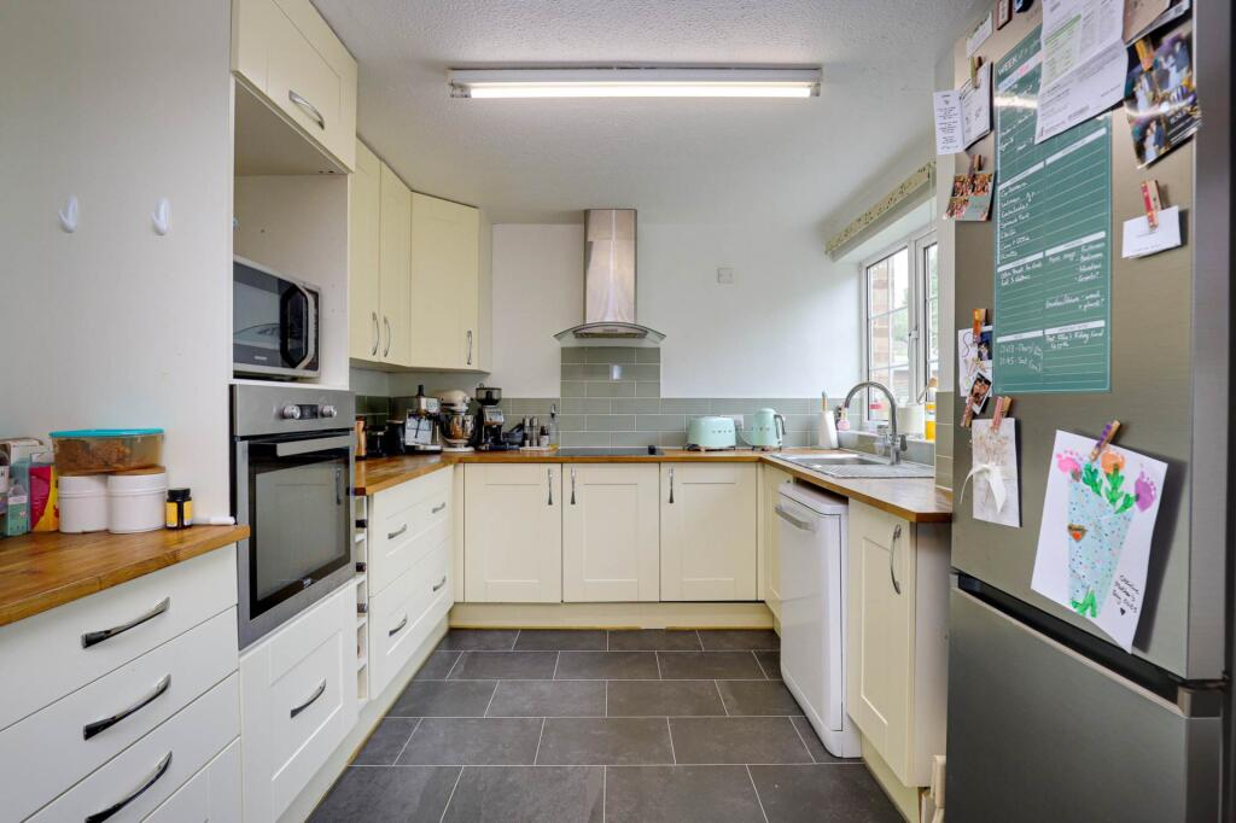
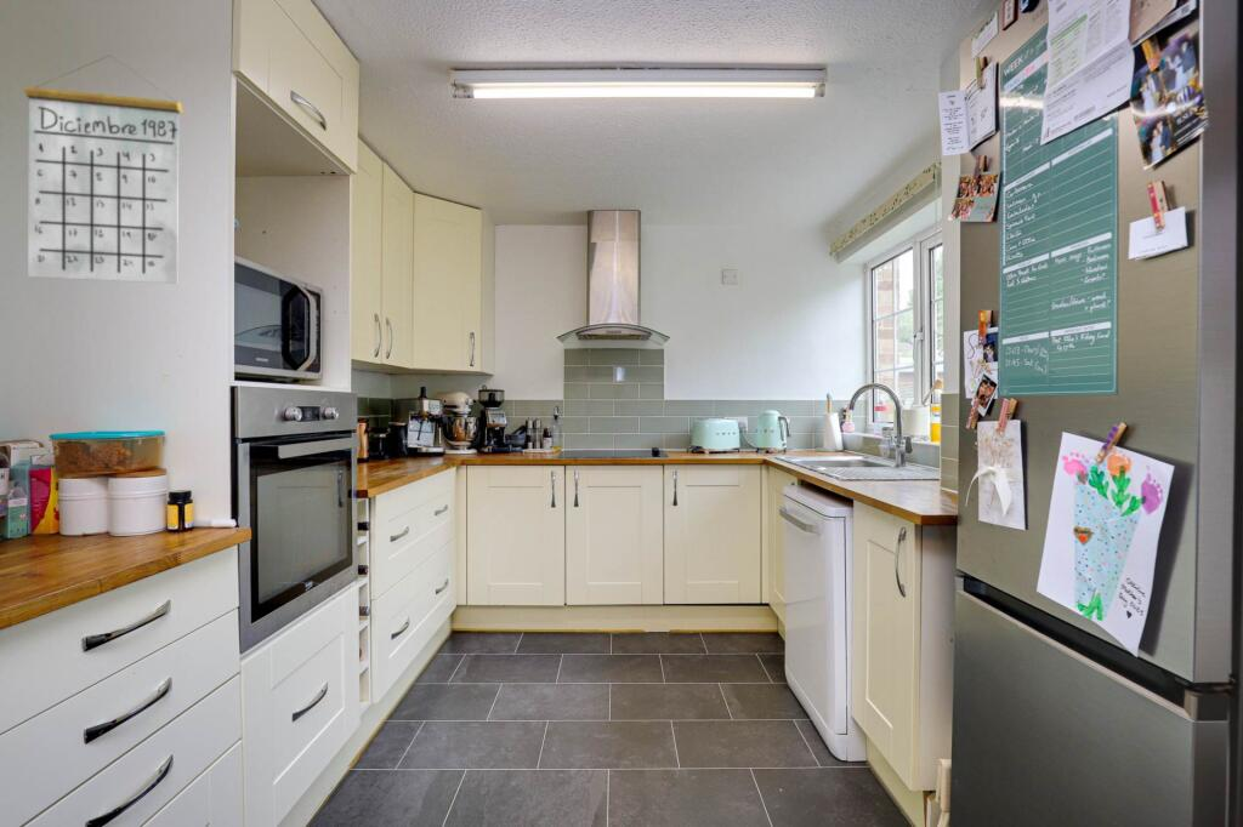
+ calendar [23,53,185,285]
